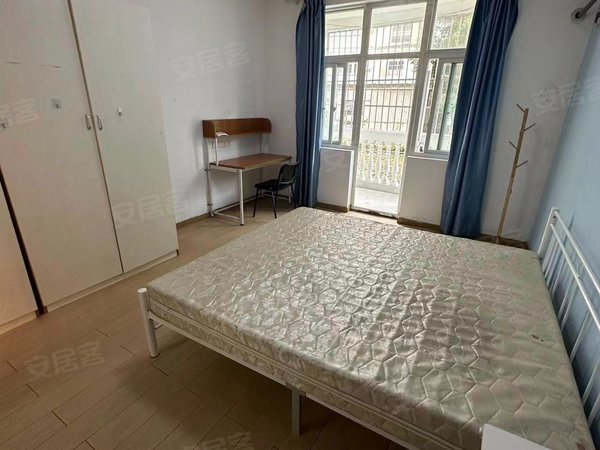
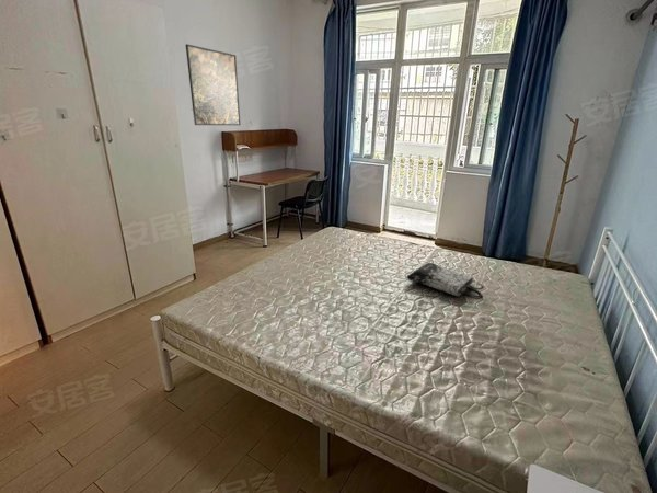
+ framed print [185,44,242,126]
+ tote bag [405,262,485,298]
